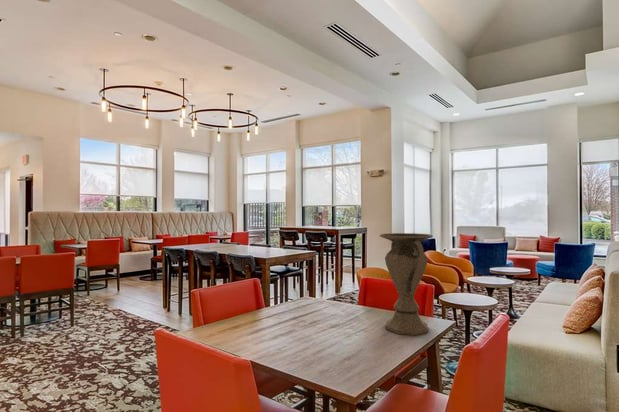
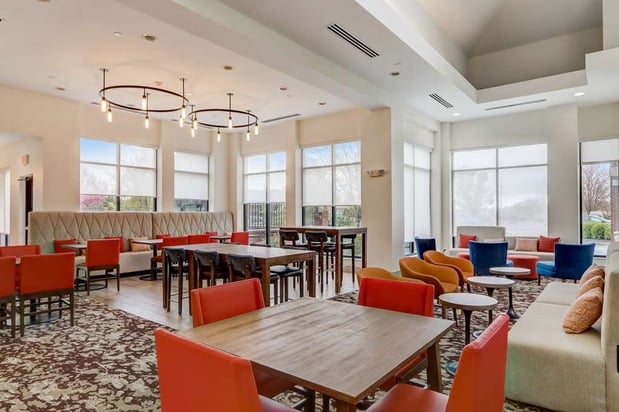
- vase [379,232,434,336]
